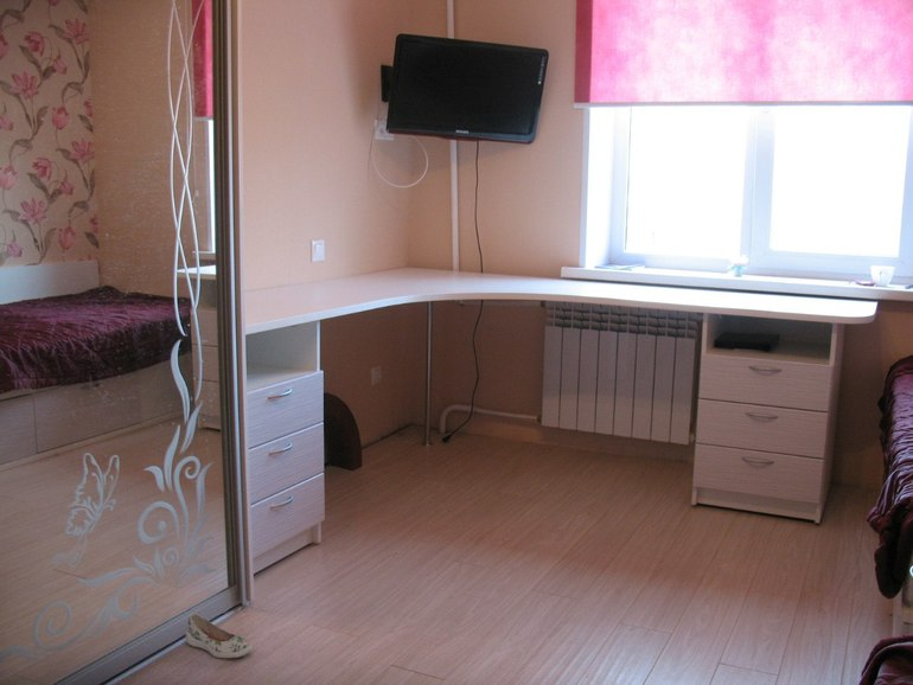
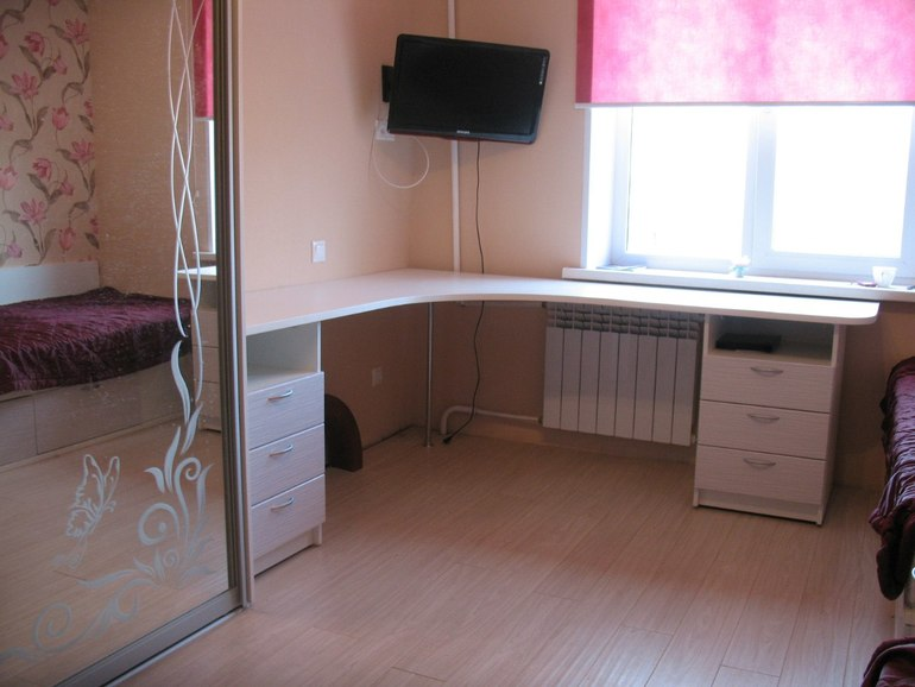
- shoe [185,613,254,659]
